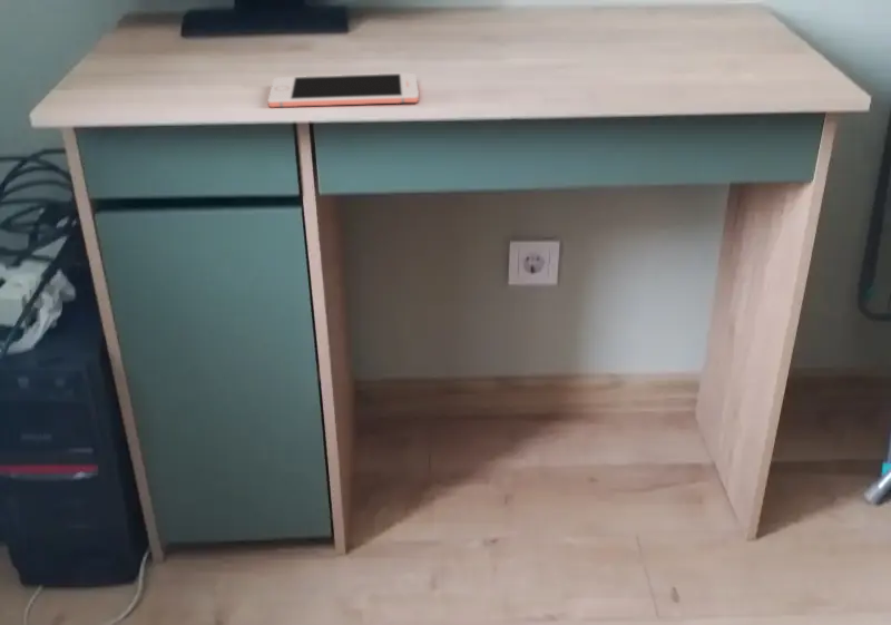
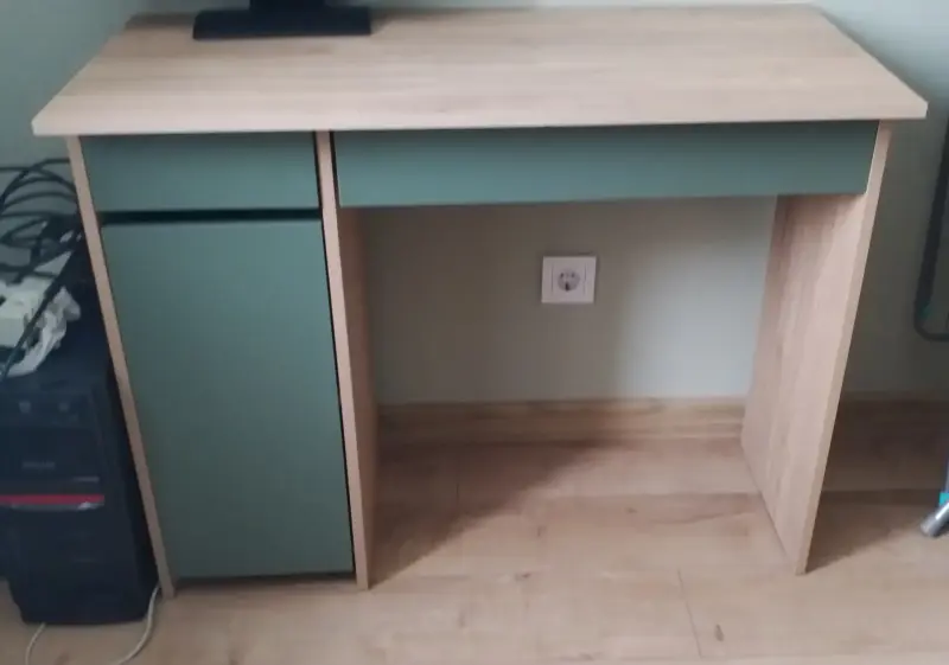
- cell phone [267,72,420,108]
